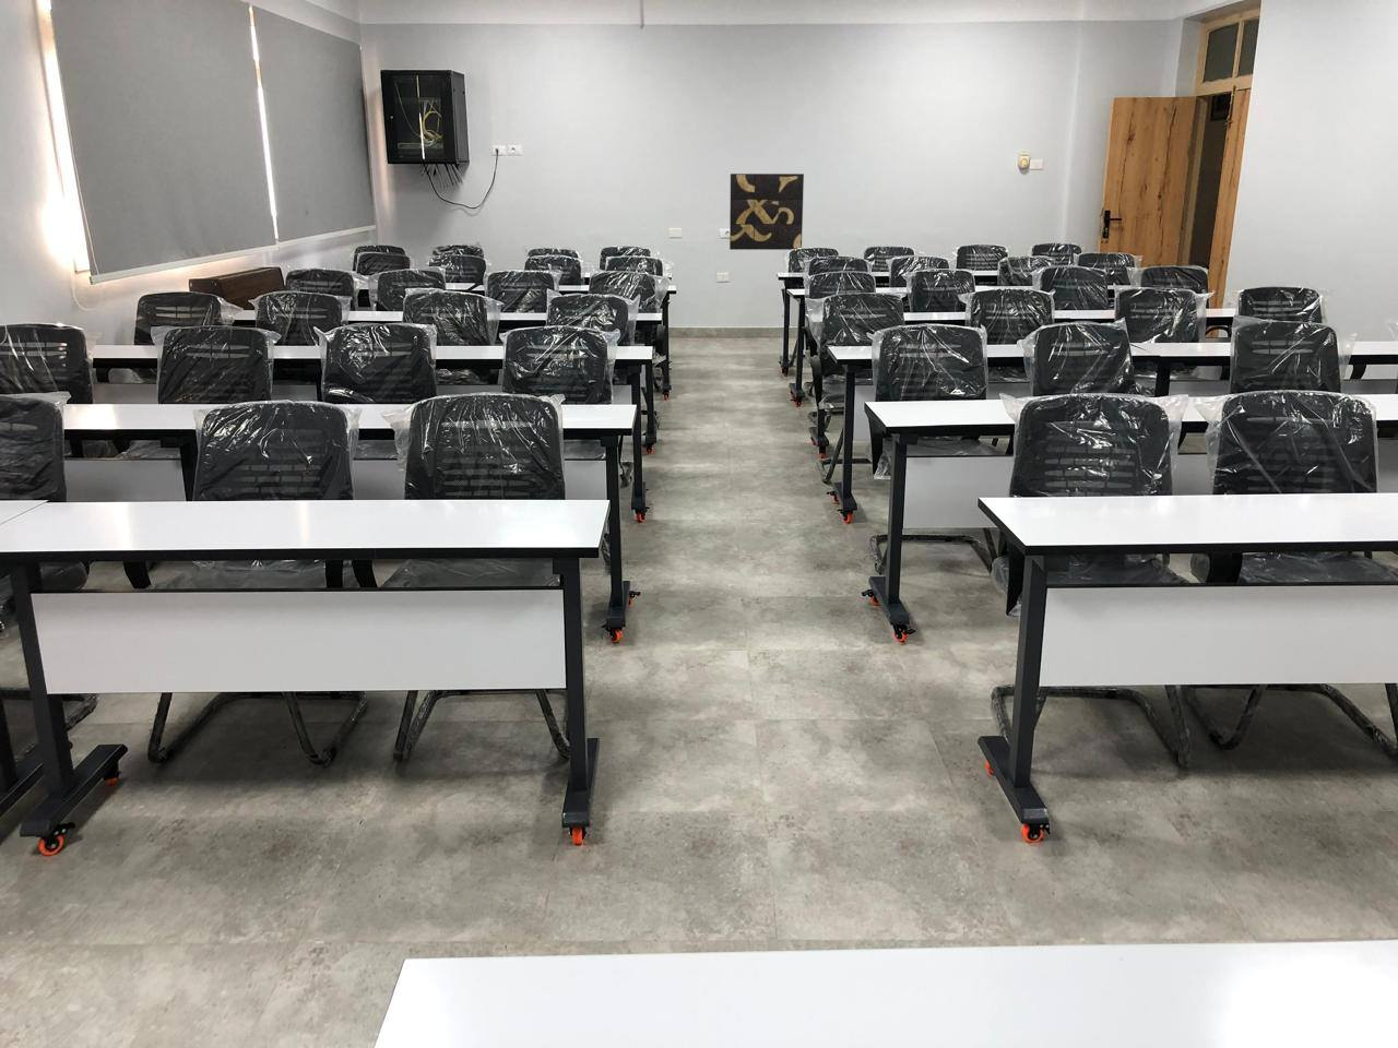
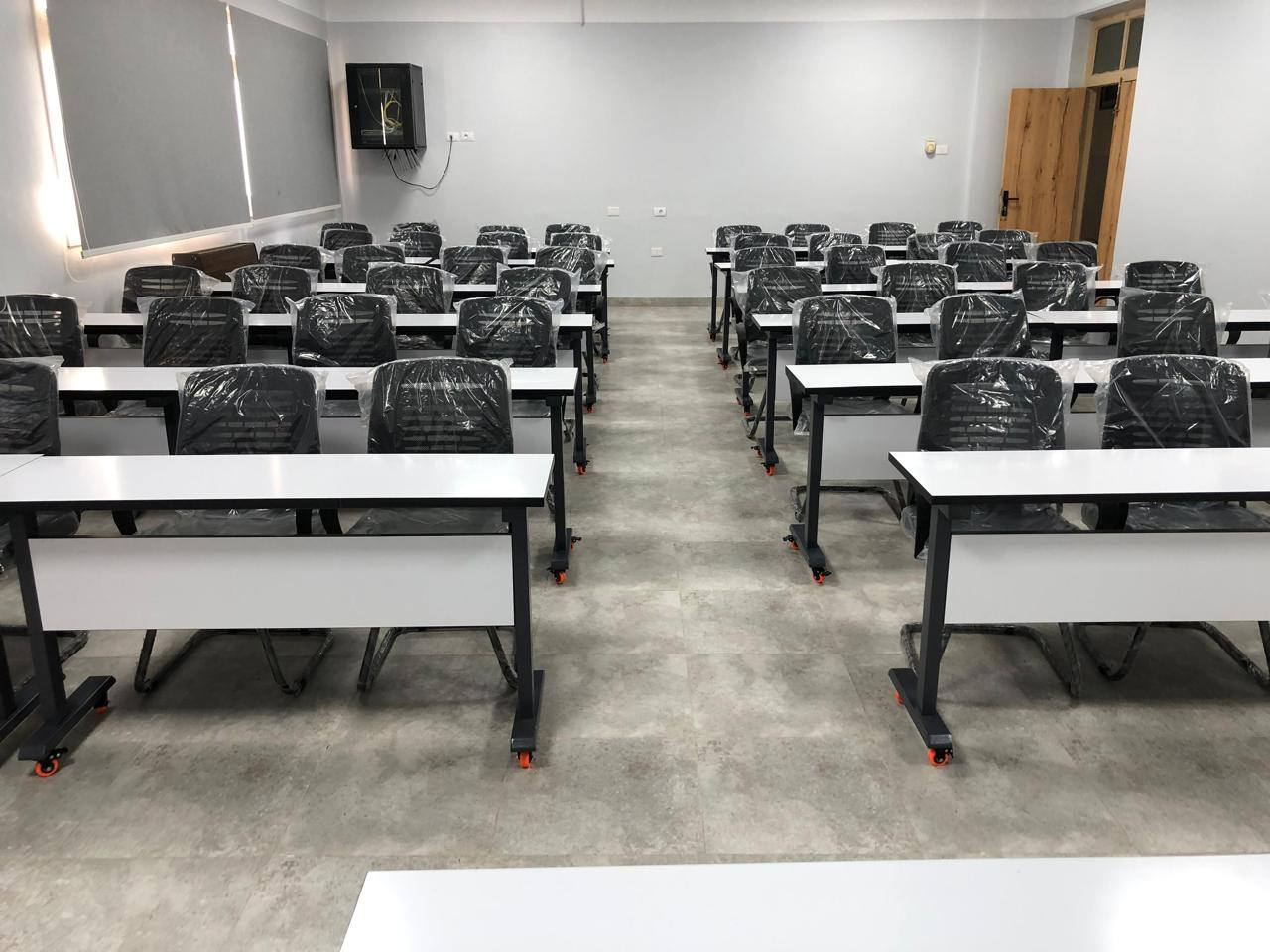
- wall art [729,173,805,251]
